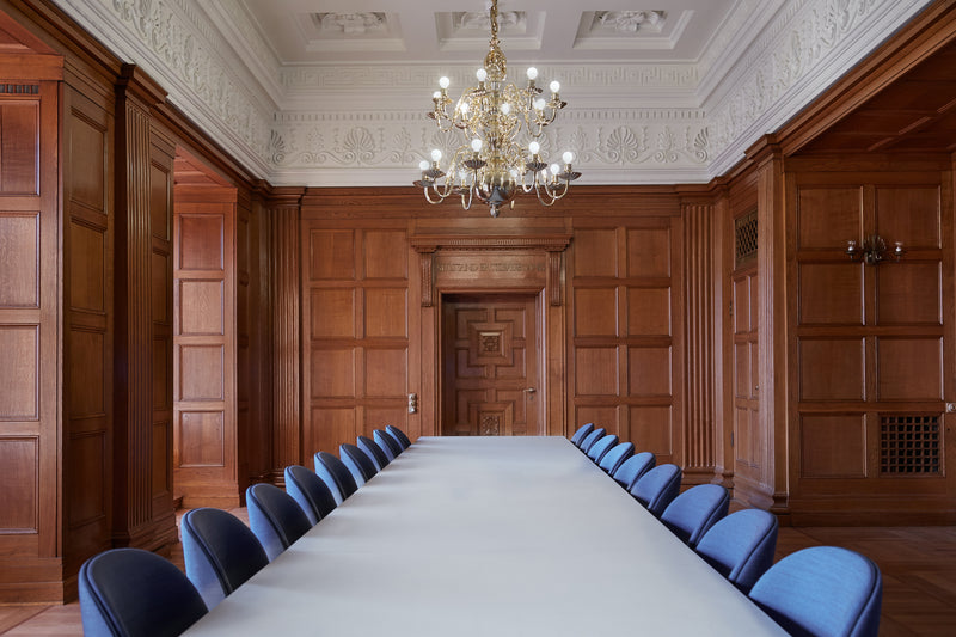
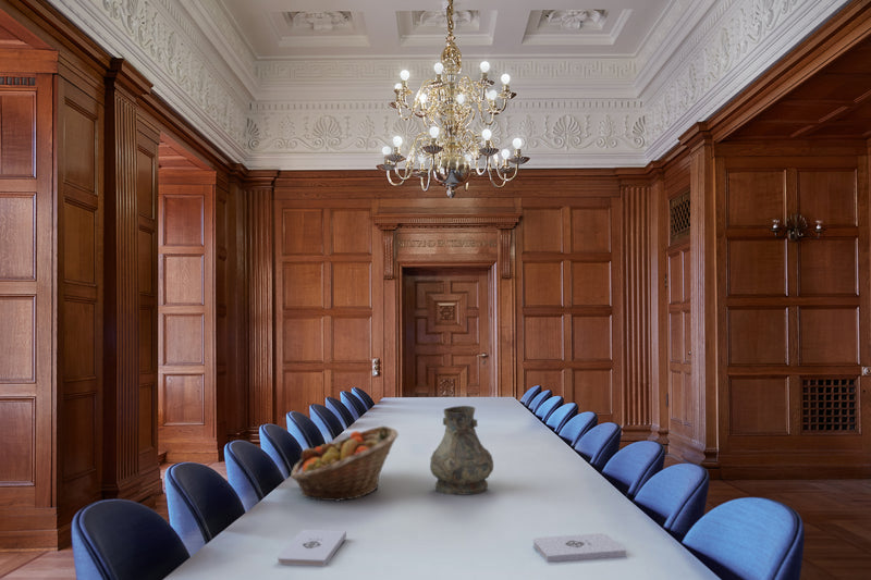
+ notepad [277,529,347,567]
+ notepad [532,532,627,563]
+ fruit basket [290,424,400,503]
+ vase [429,405,494,496]
